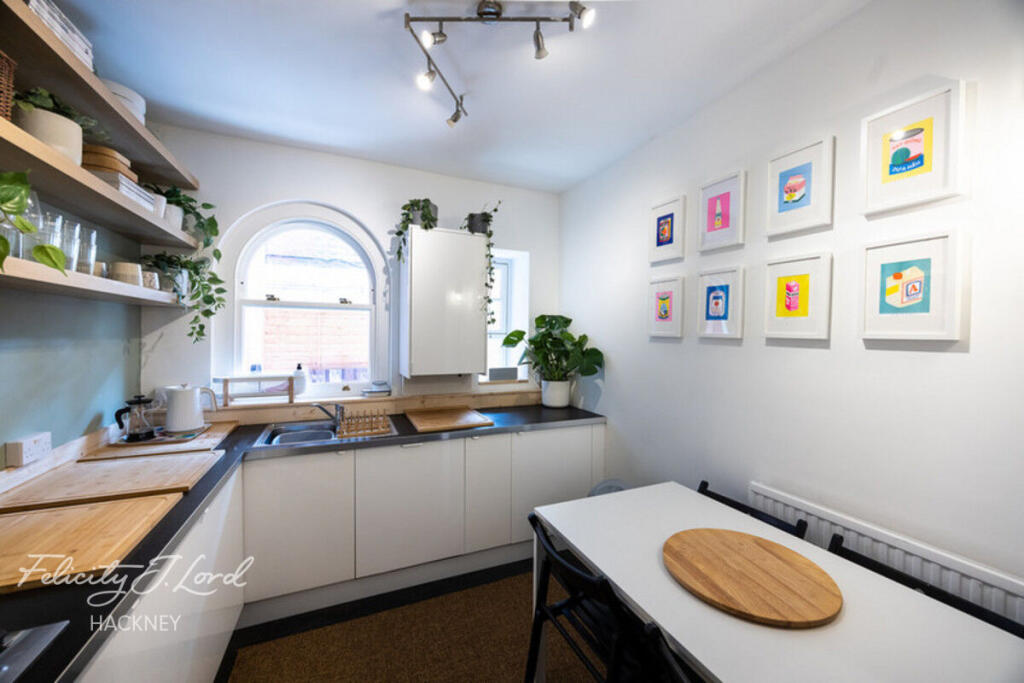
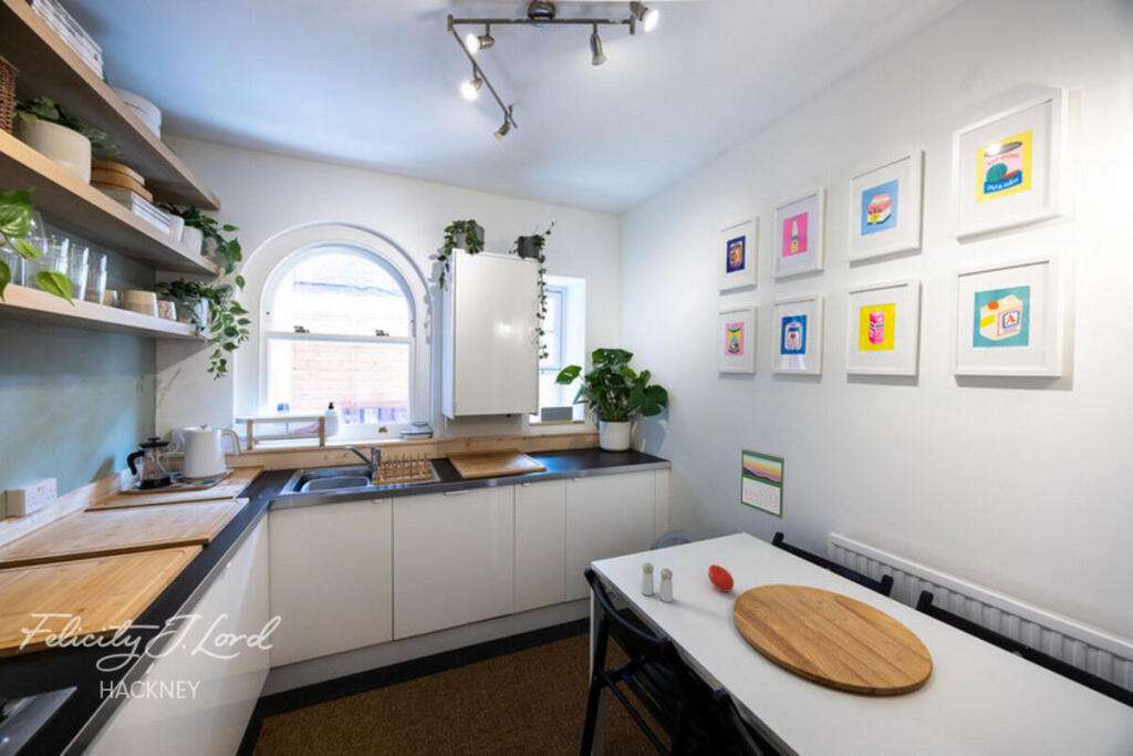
+ fruit [707,563,735,593]
+ calendar [740,447,786,520]
+ salt and pepper shaker [641,562,674,603]
